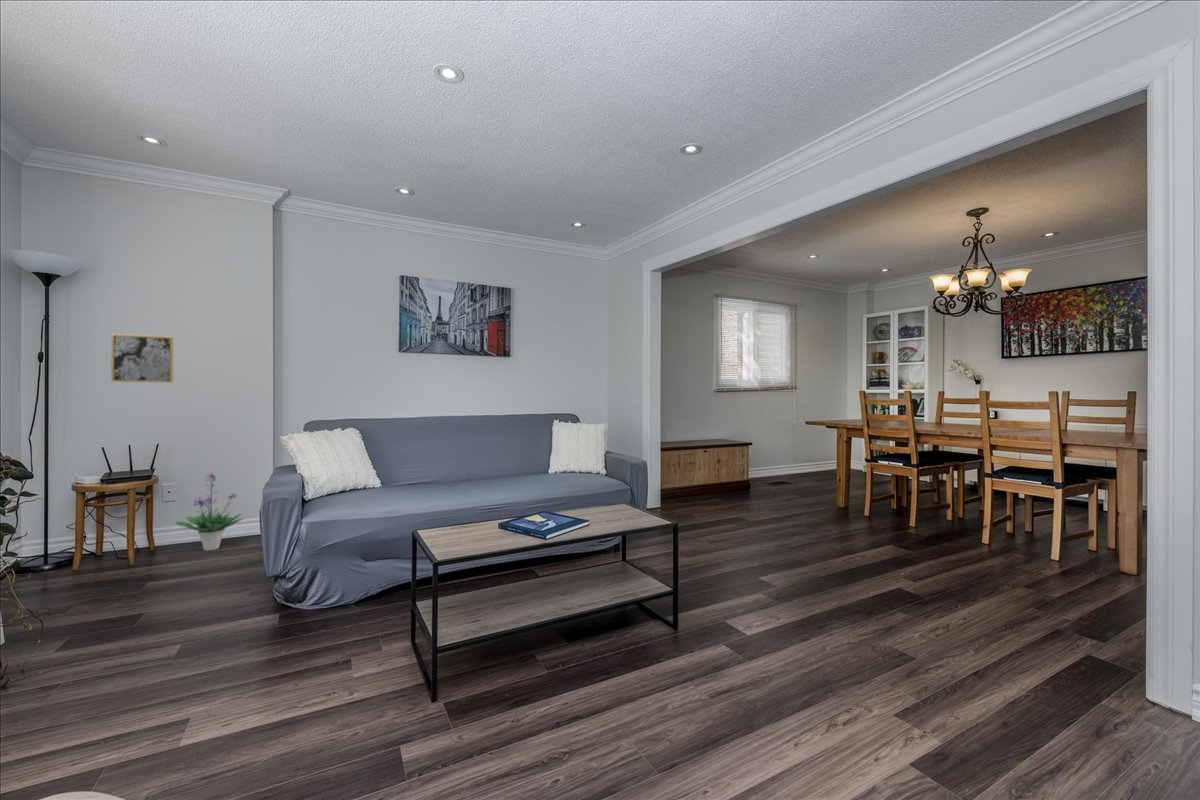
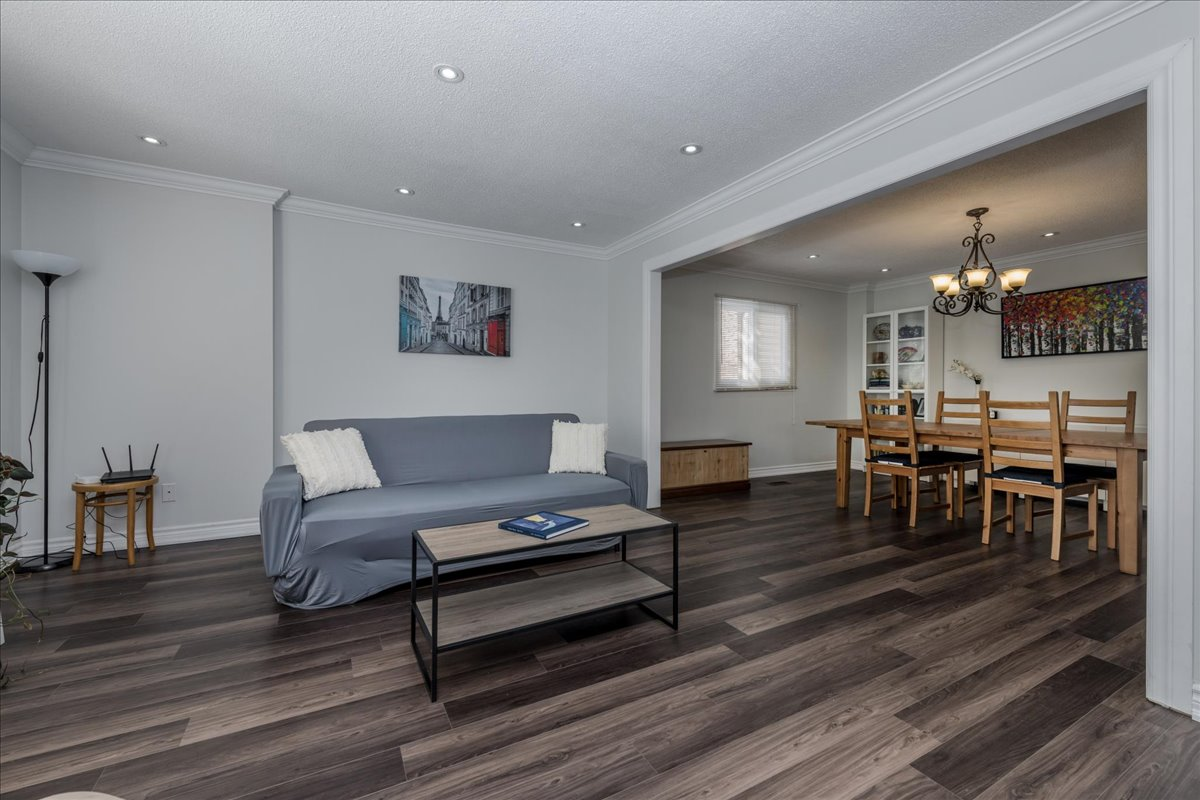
- potted plant [174,471,245,551]
- wall art [110,333,174,384]
